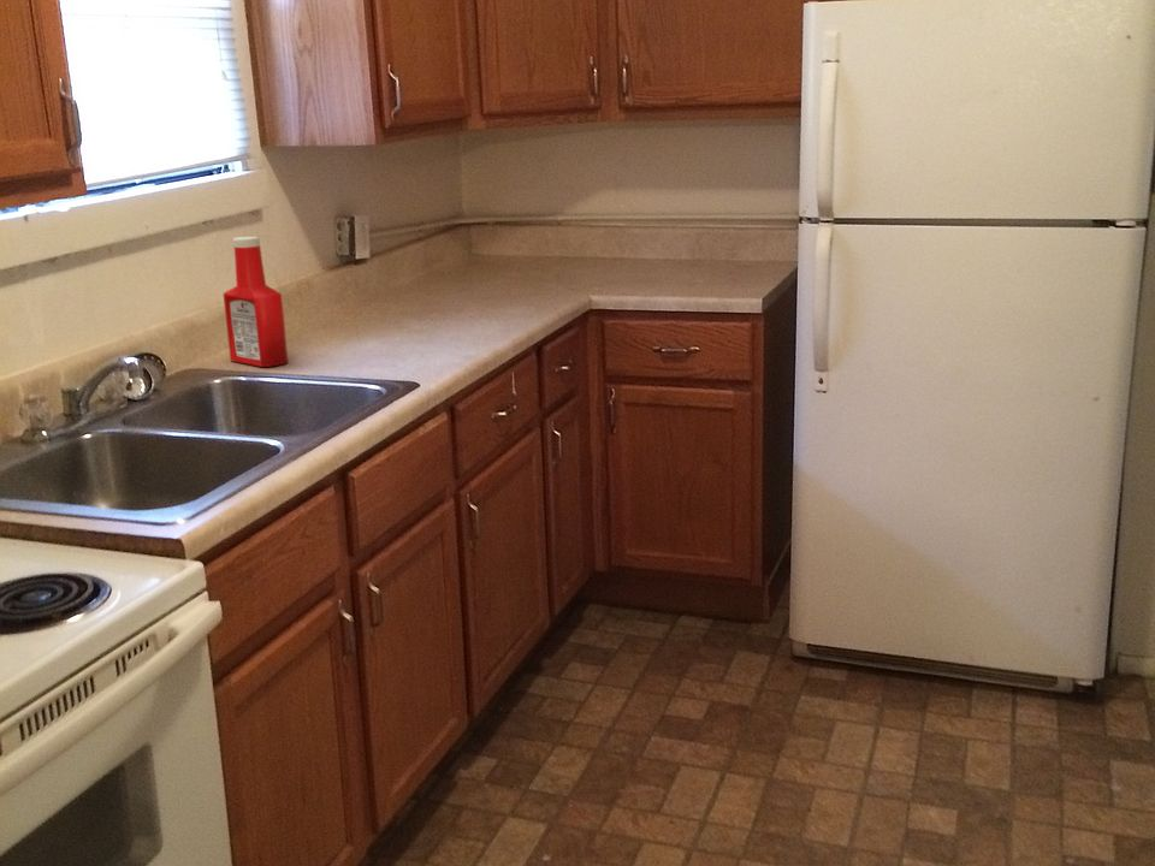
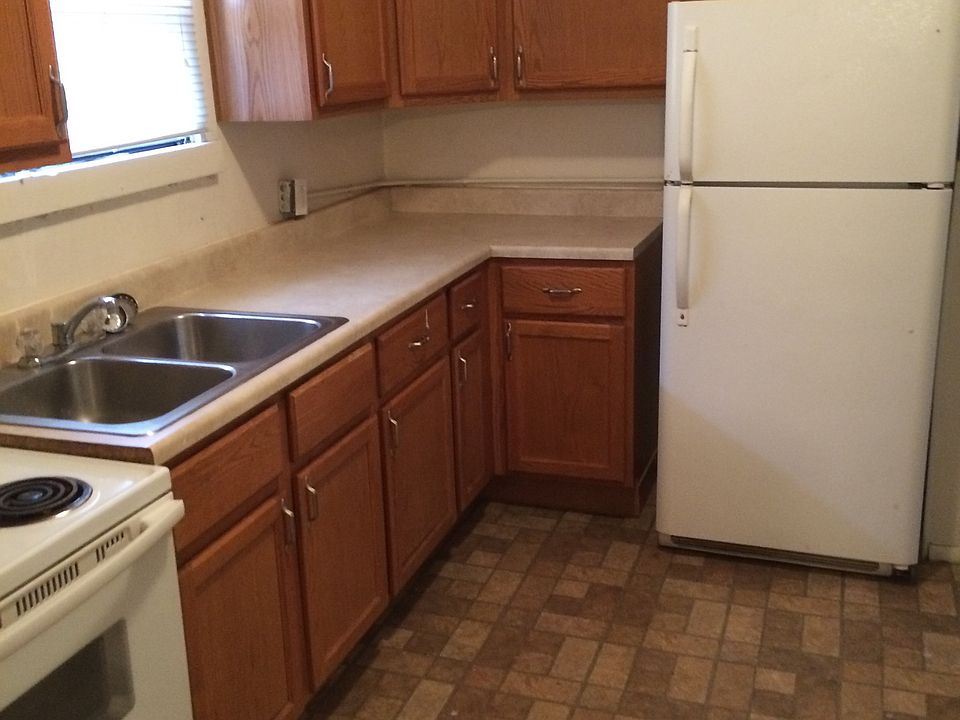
- soap bottle [223,236,289,368]
